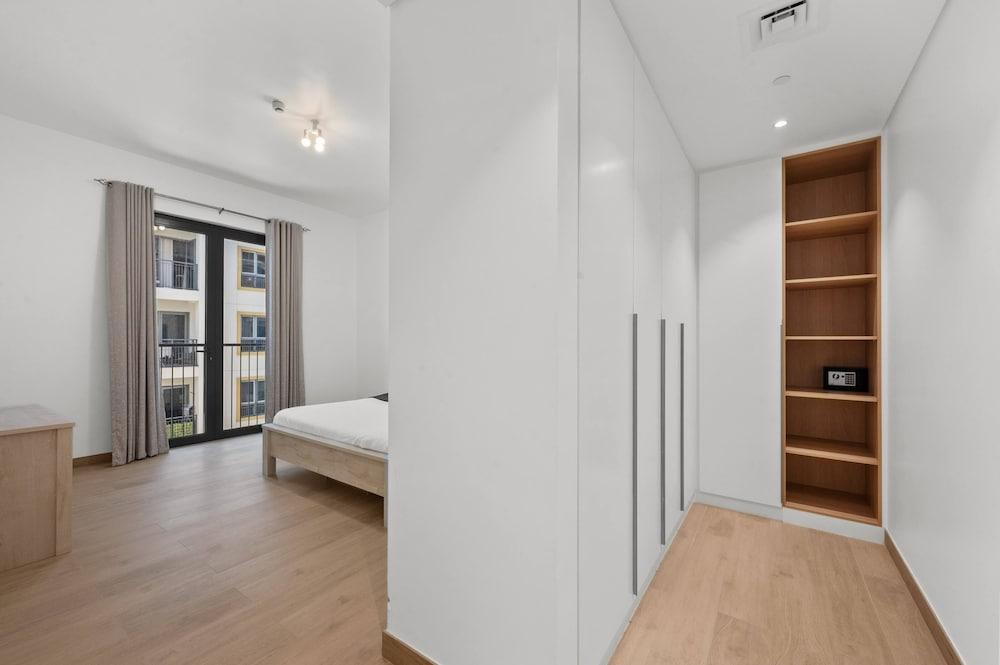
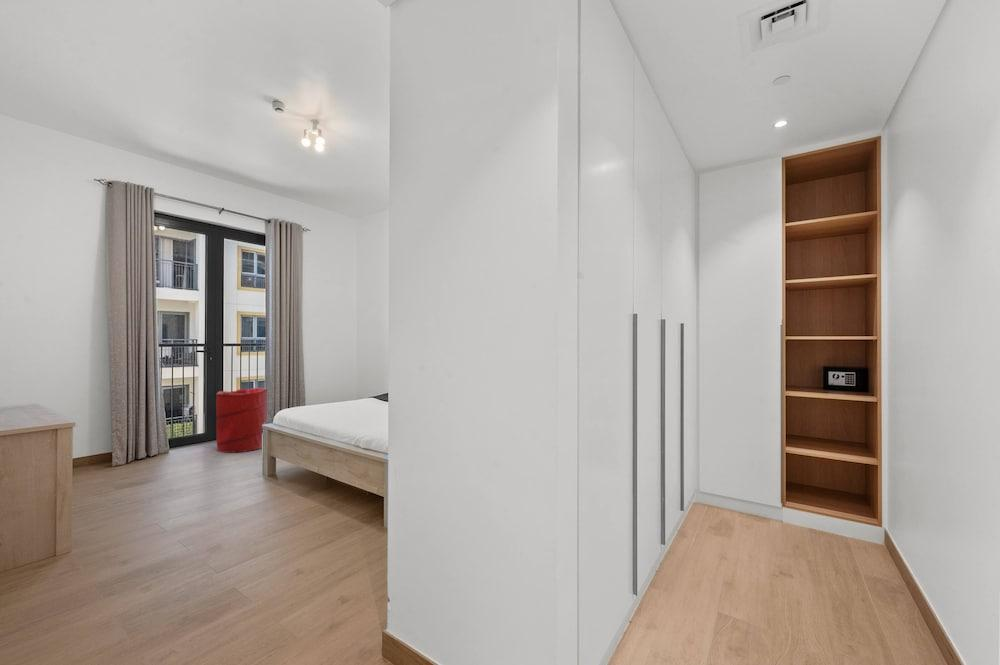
+ laundry hamper [215,387,268,454]
